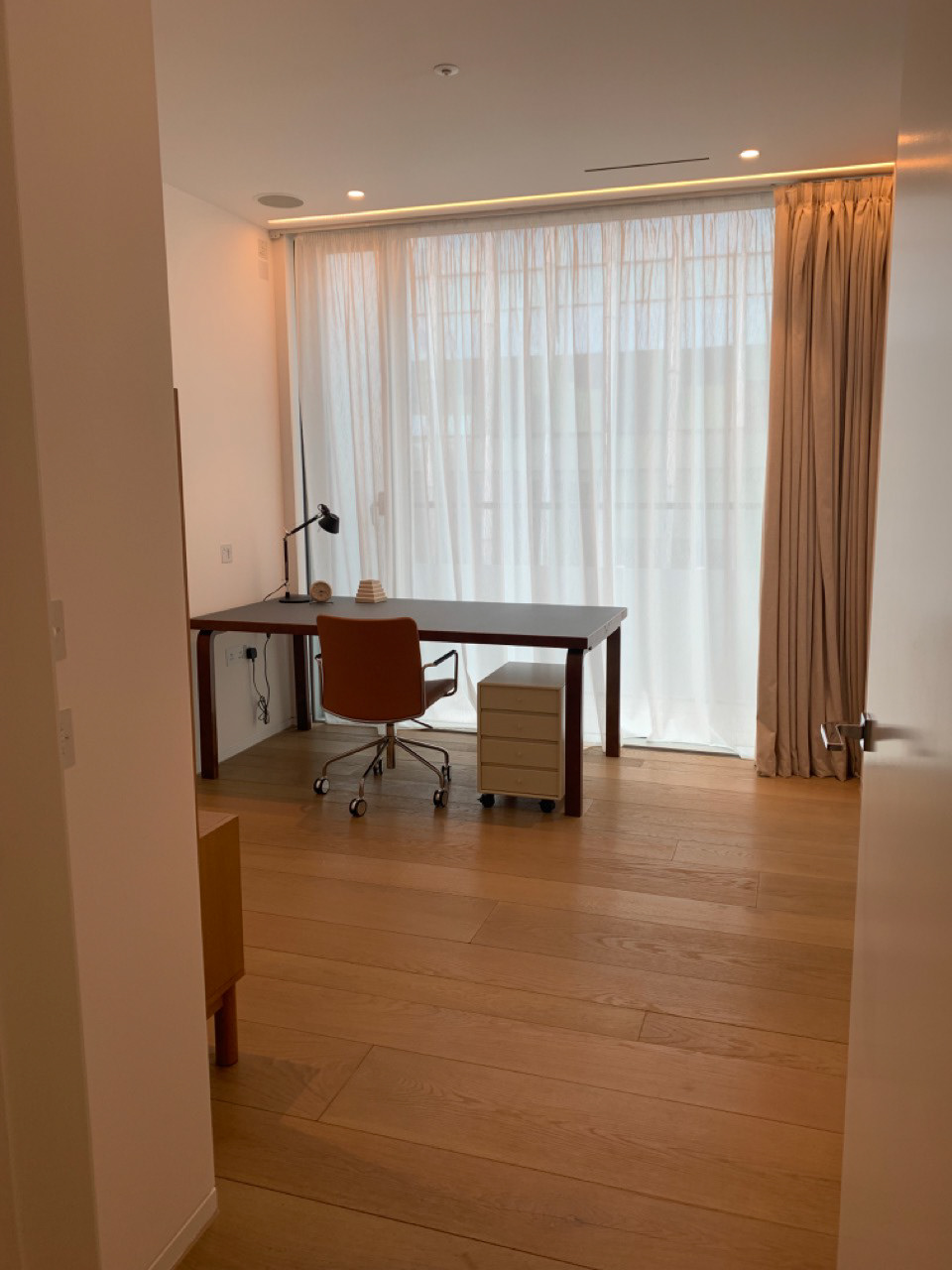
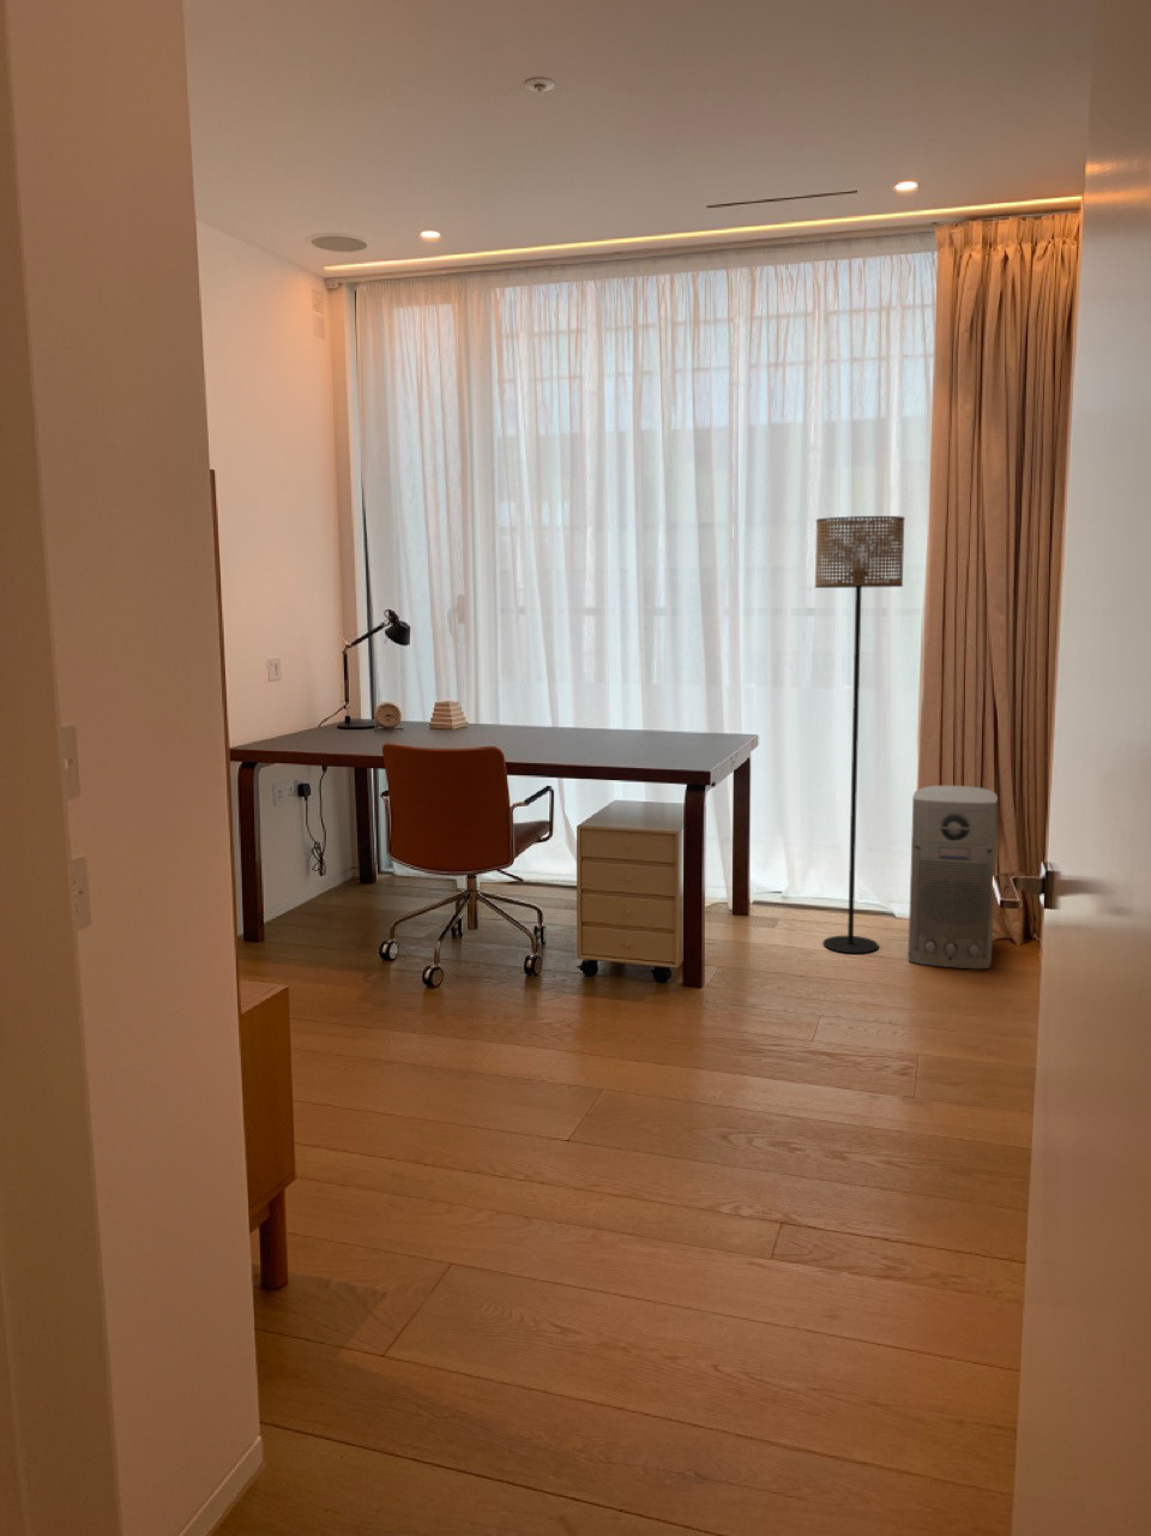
+ air purifier [908,785,999,970]
+ floor lamp [814,515,907,955]
